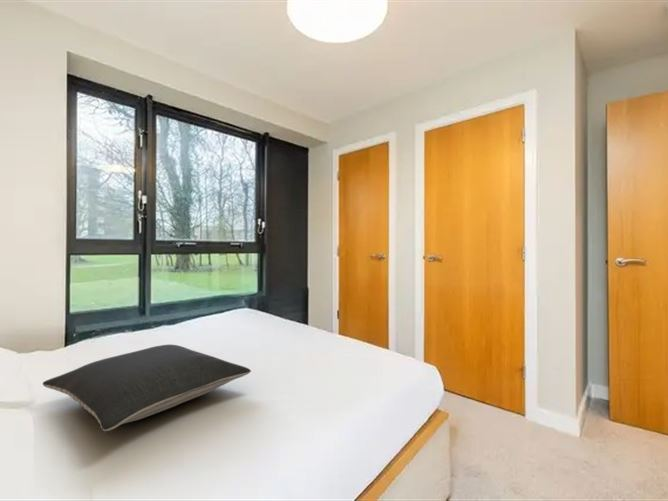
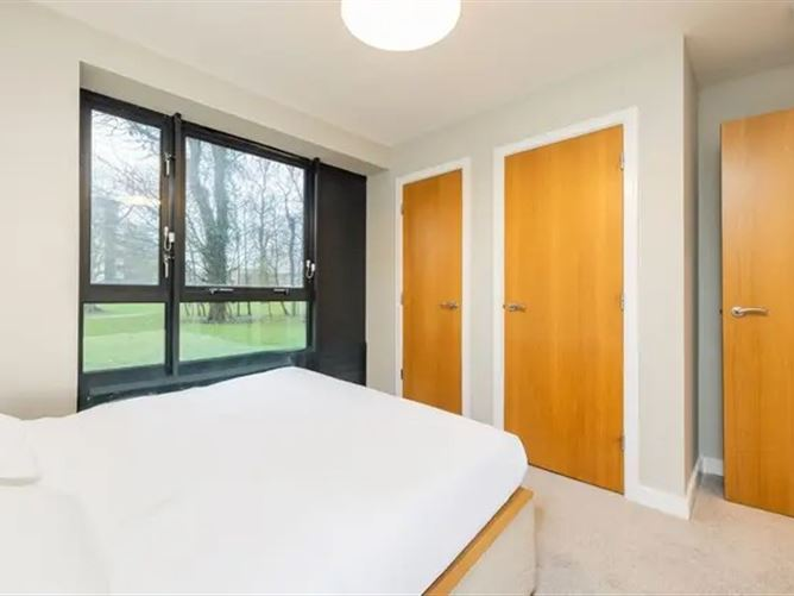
- pillow [42,344,252,432]
